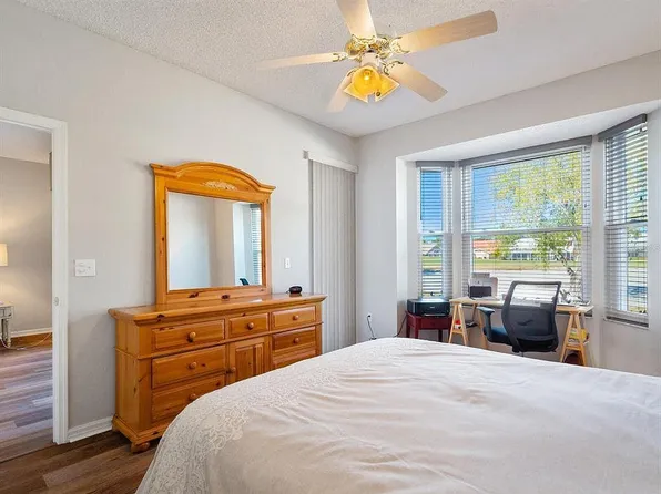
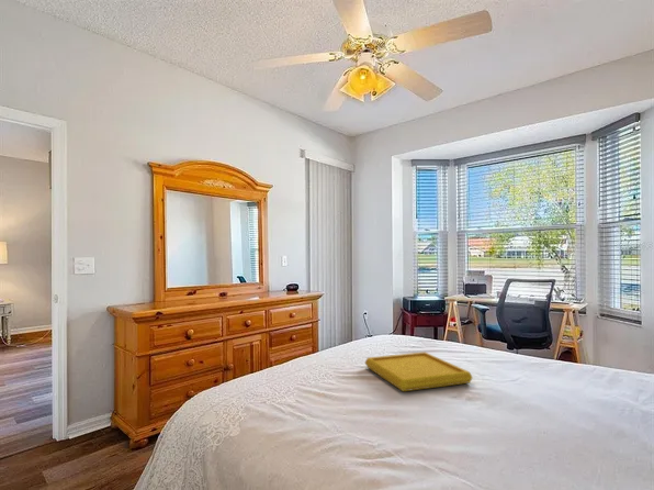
+ serving tray [364,350,474,392]
